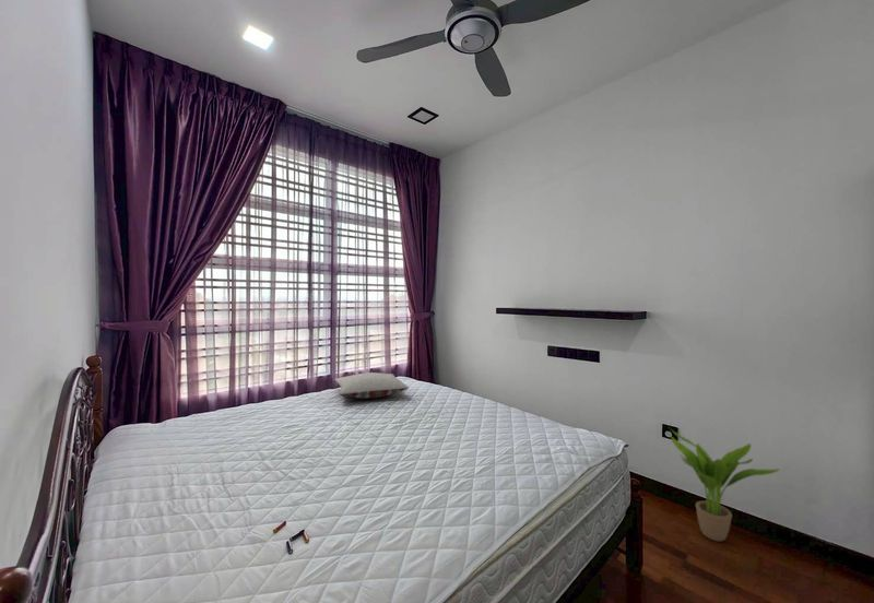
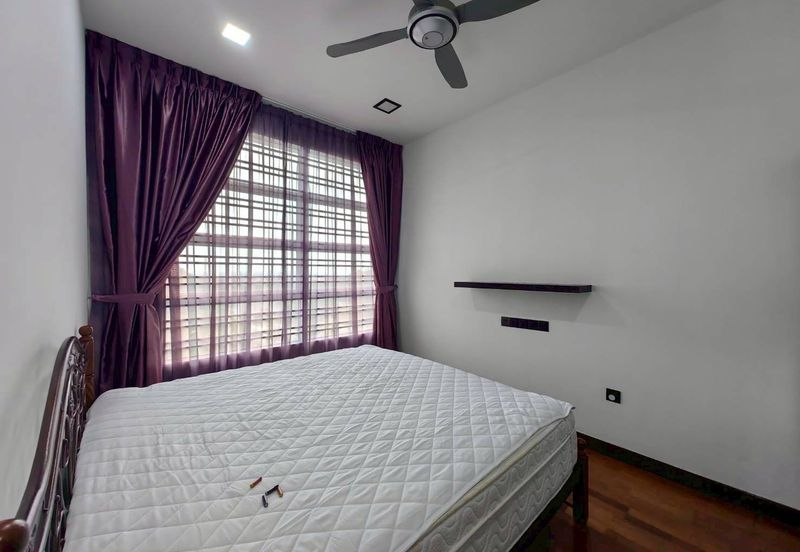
- potted plant [669,427,781,543]
- pillow [333,371,410,400]
